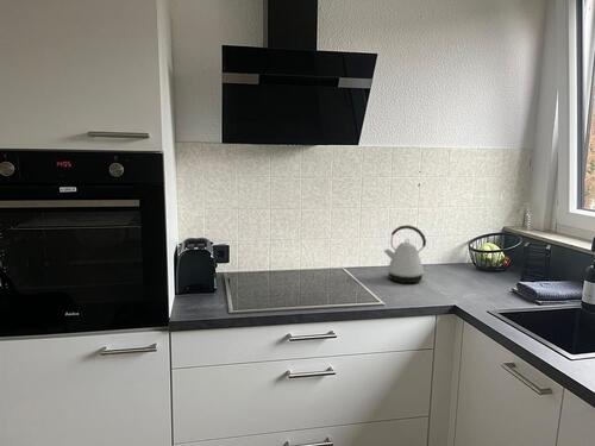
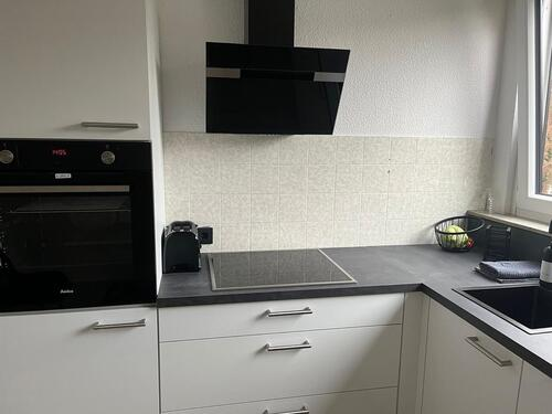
- kettle [383,224,428,284]
